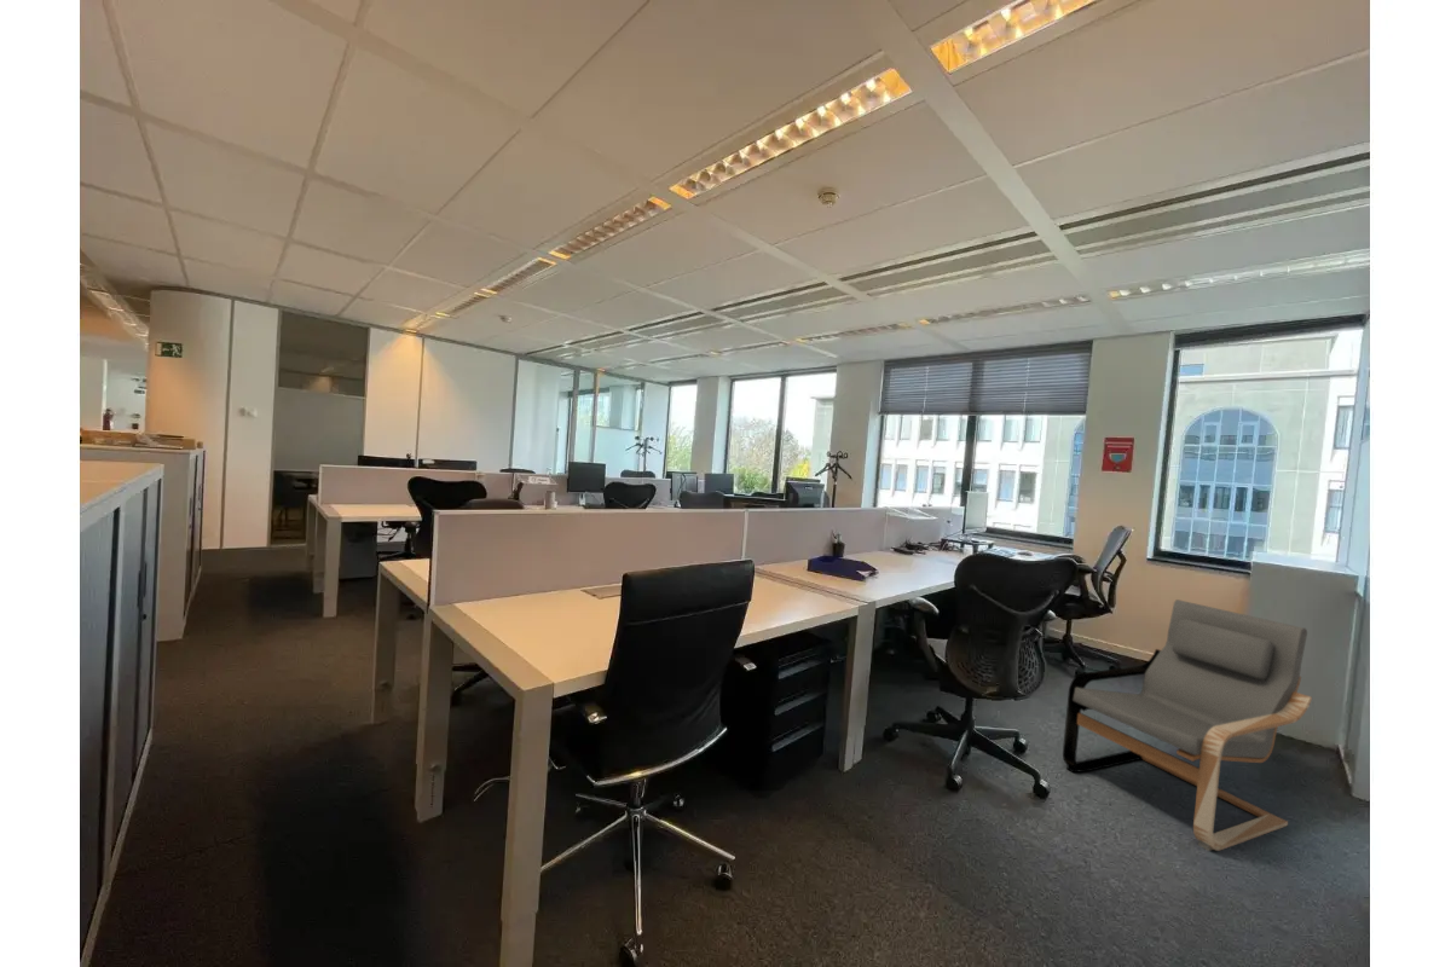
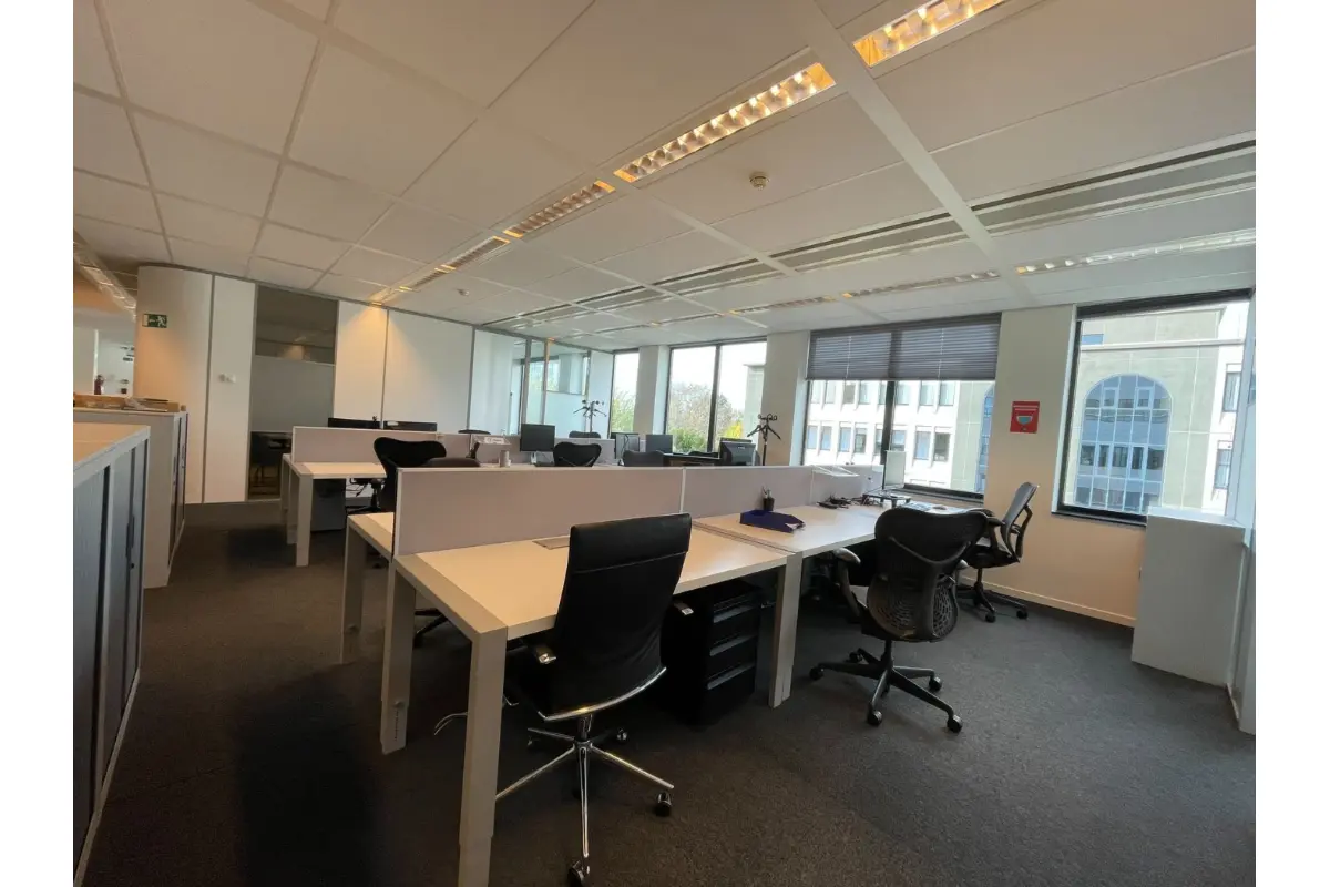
- armchair [1062,598,1313,852]
